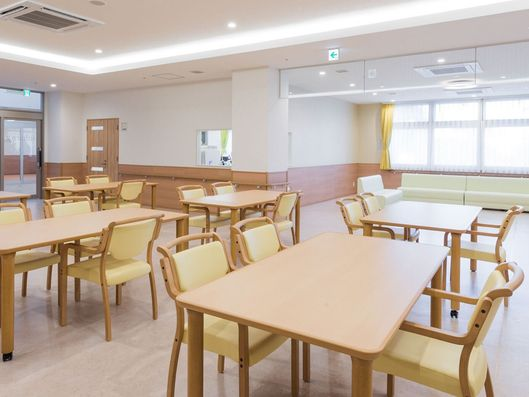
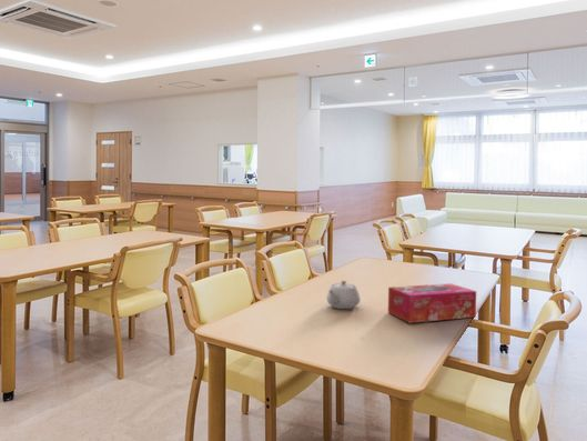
+ tissue box [387,282,477,324]
+ teapot [325,279,362,310]
